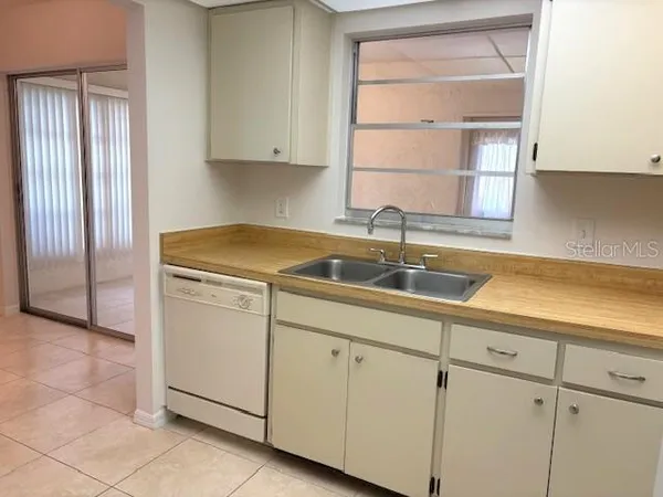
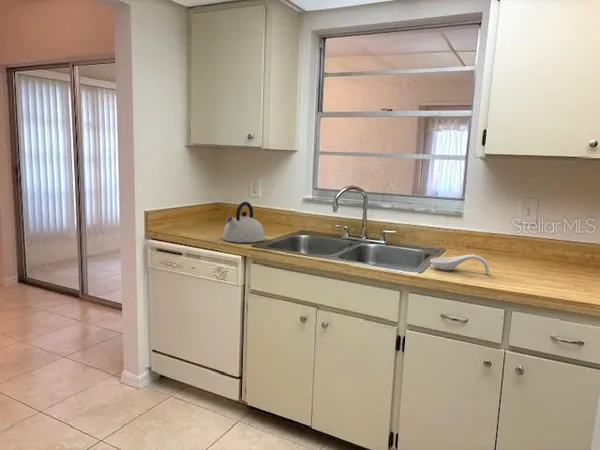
+ kettle [221,201,266,244]
+ spoon rest [429,253,490,275]
